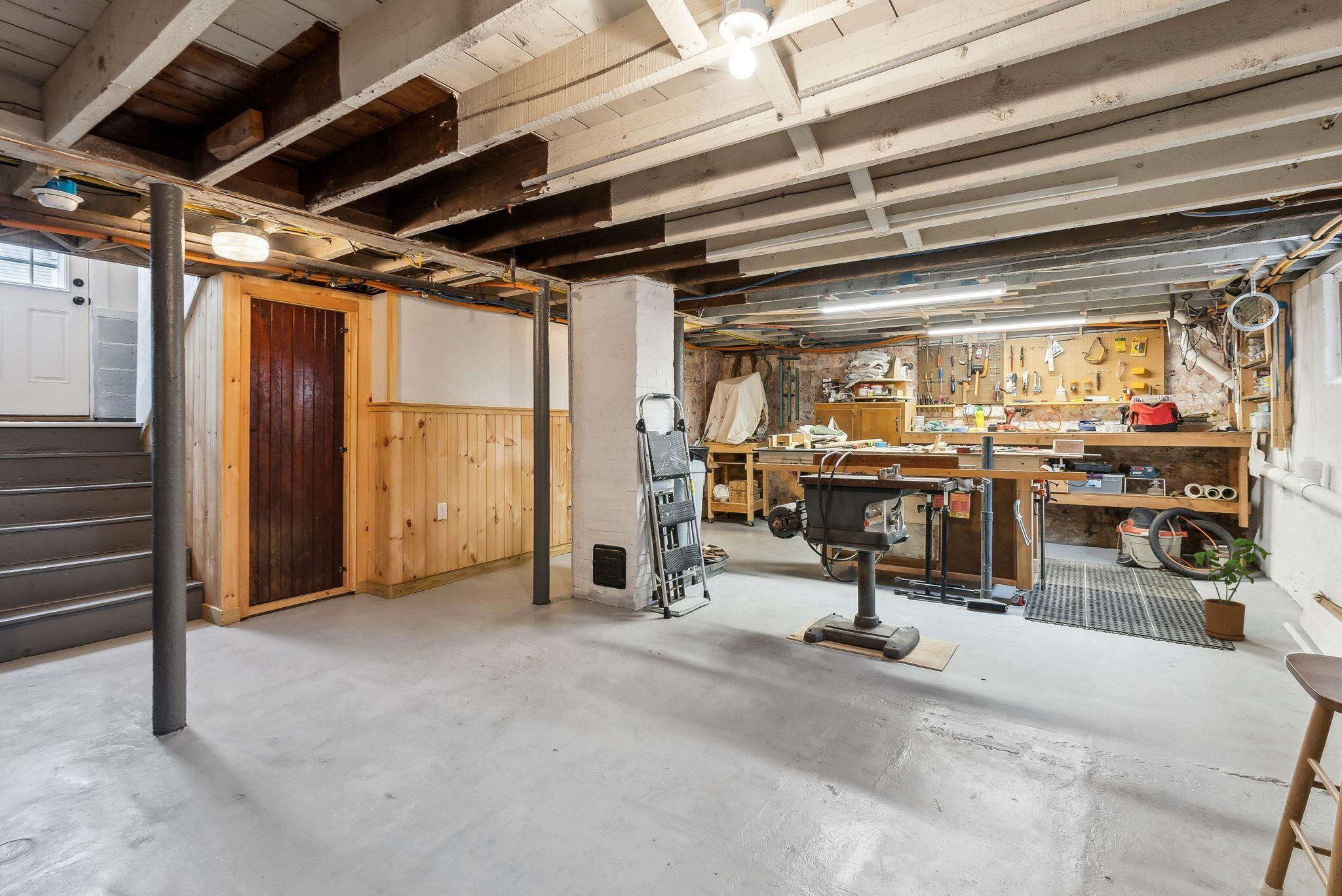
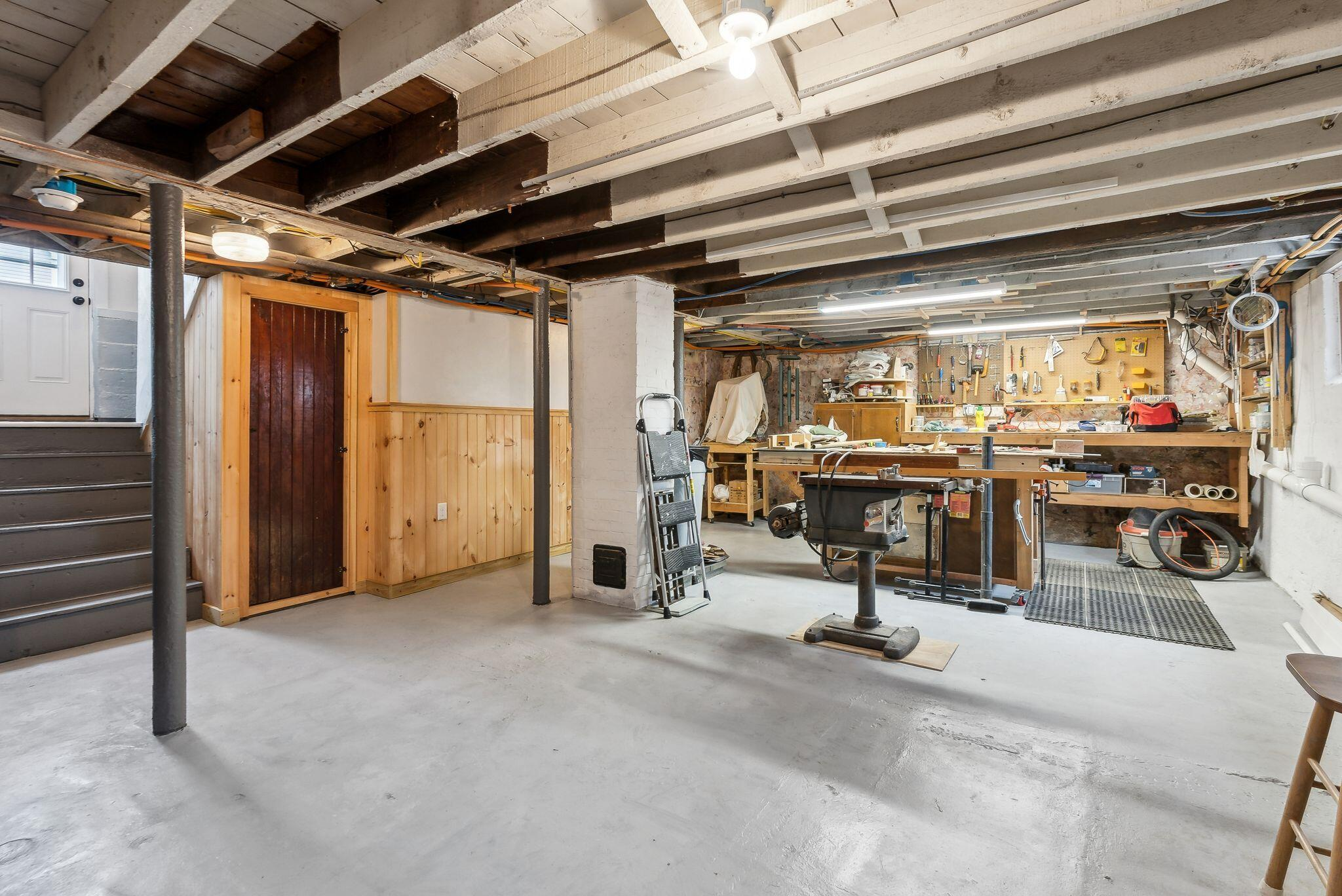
- house plant [1194,538,1273,641]
